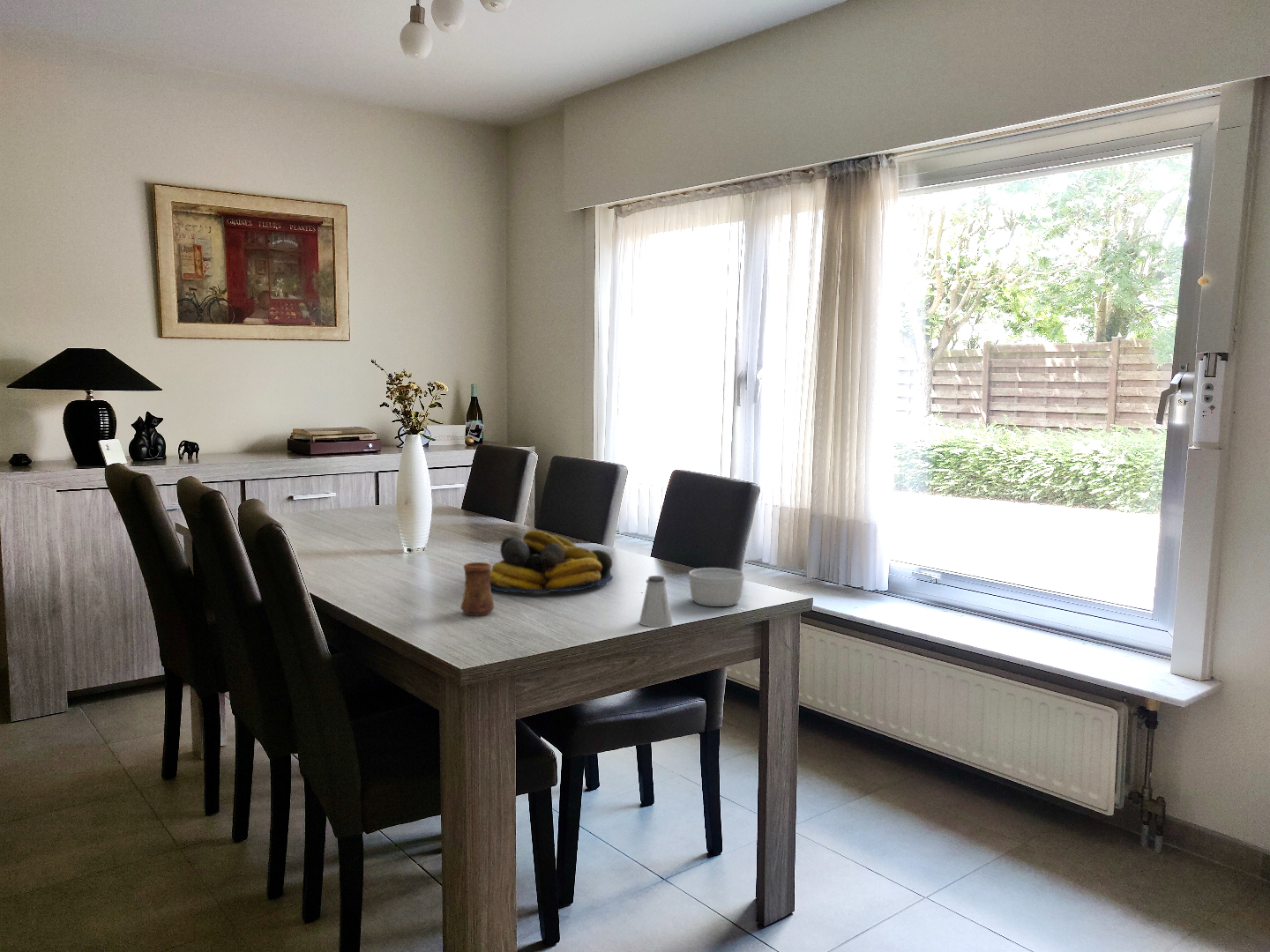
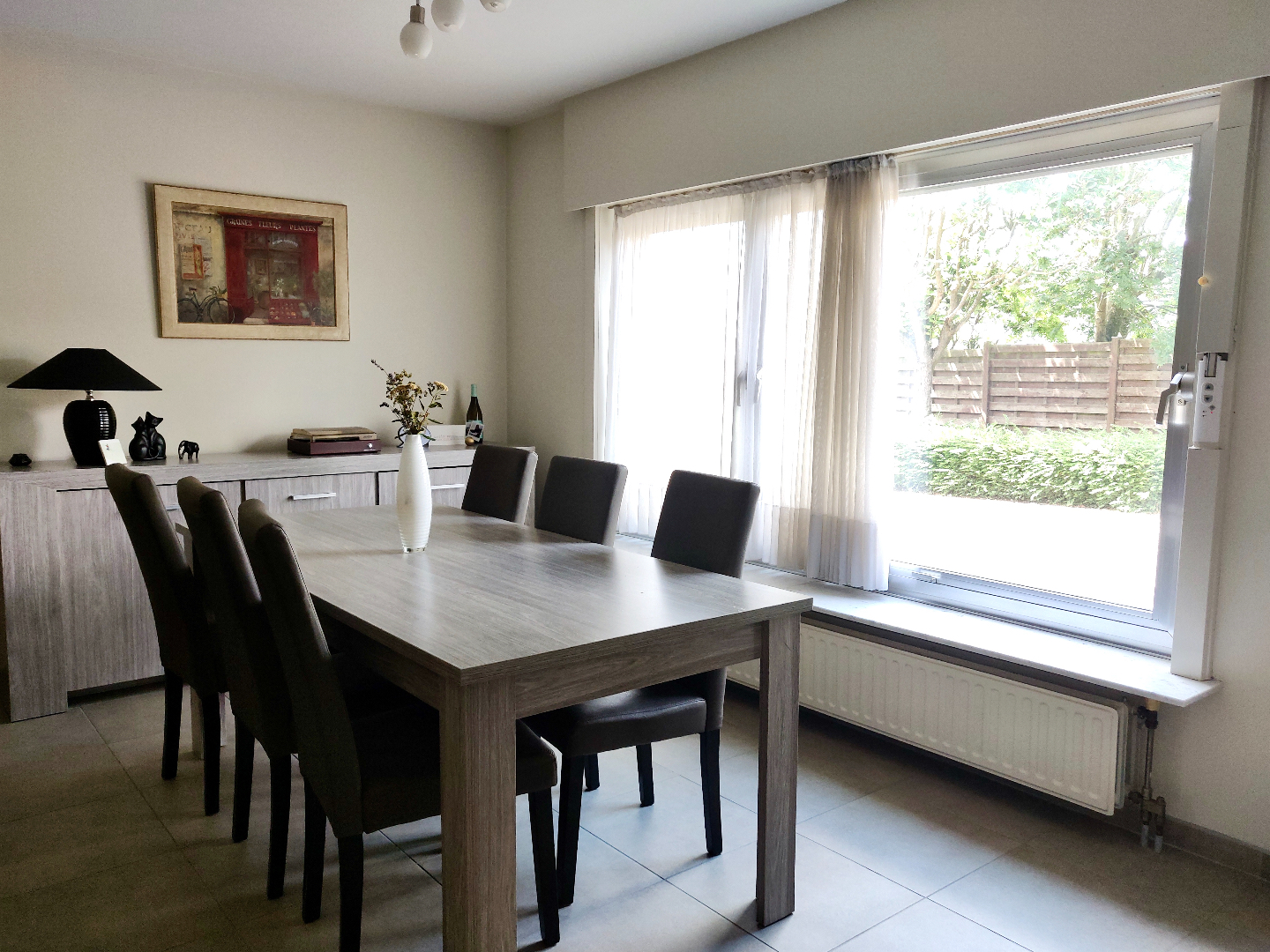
- saltshaker [639,575,673,628]
- ramekin [688,567,745,607]
- cup [460,562,496,616]
- fruit bowl [489,530,614,594]
